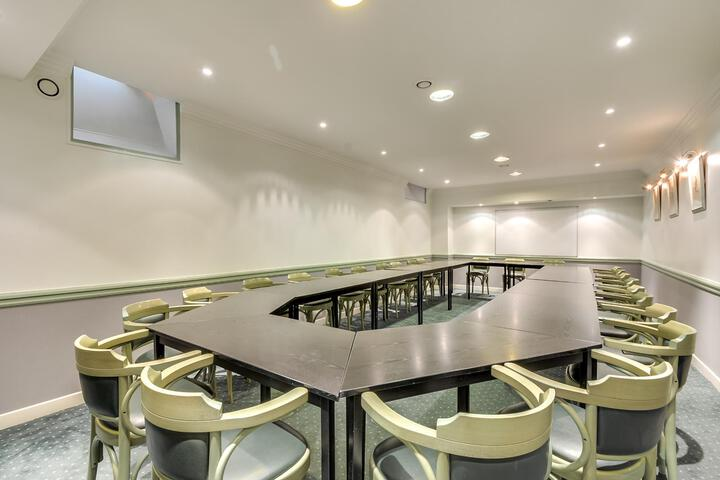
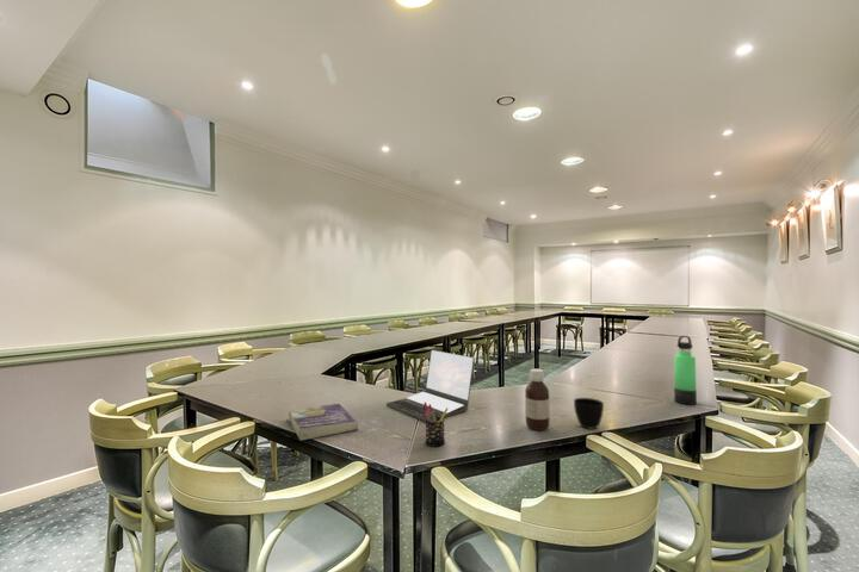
+ book [286,403,359,442]
+ thermos bottle [673,335,698,406]
+ laptop [385,349,476,423]
+ cup [573,397,605,430]
+ pen holder [422,402,447,447]
+ bottle [524,368,551,431]
